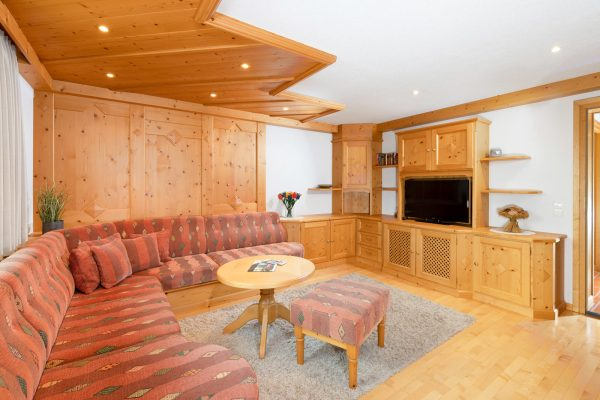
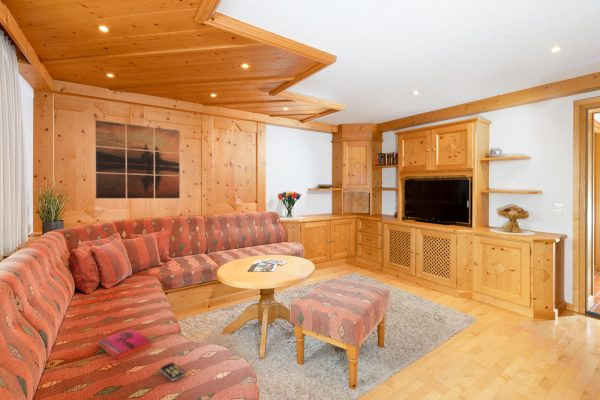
+ wall art [95,119,181,199]
+ hardback book [97,328,152,361]
+ remote control [160,362,186,382]
